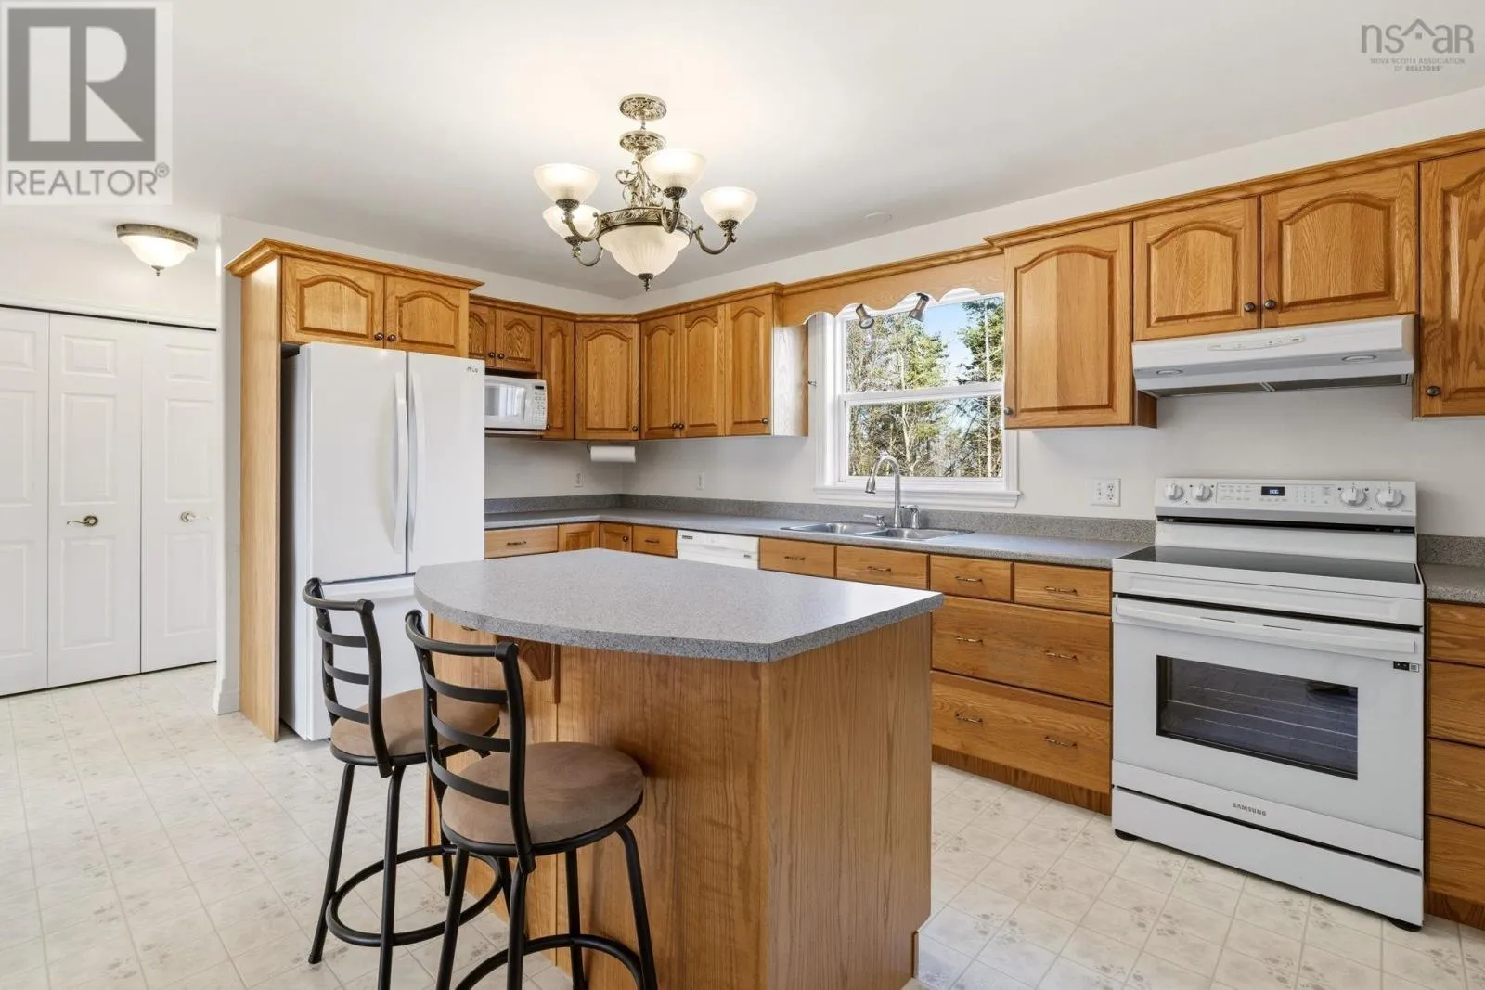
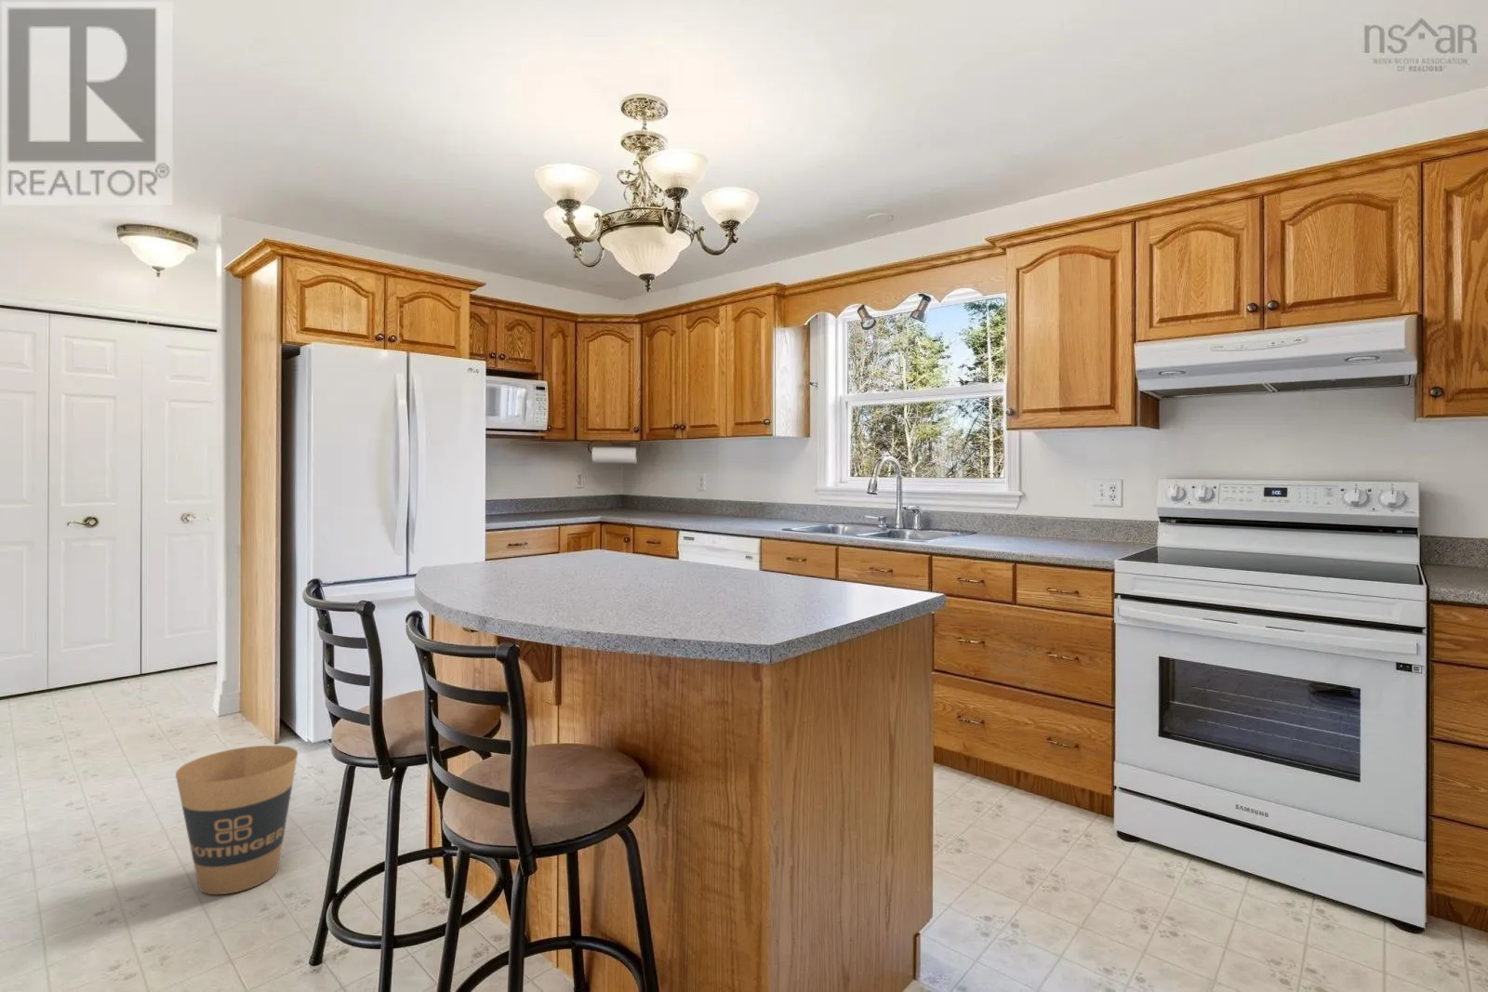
+ trash can [175,745,299,896]
